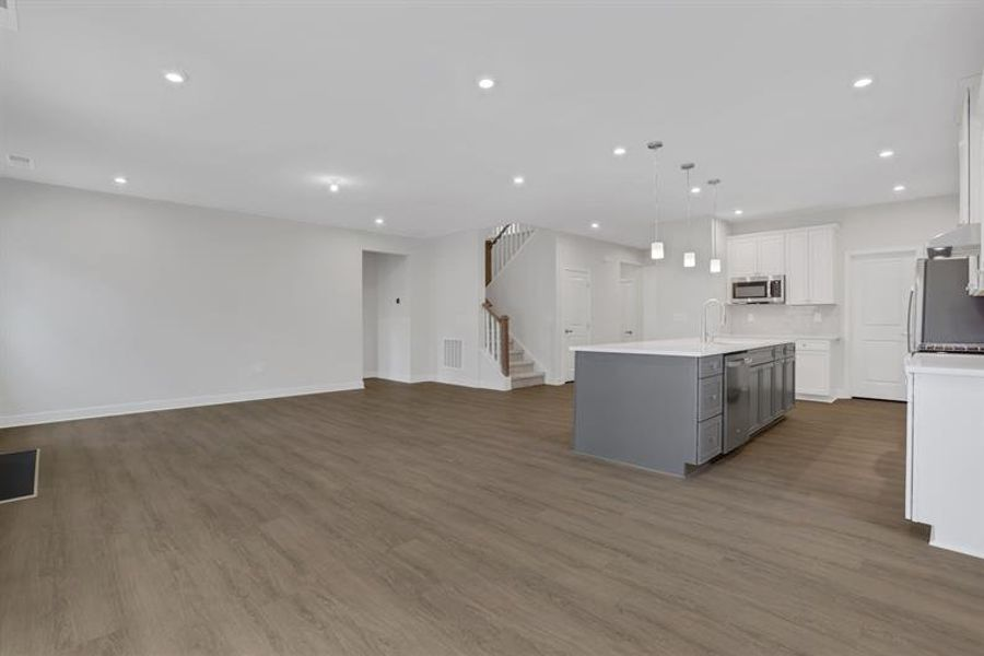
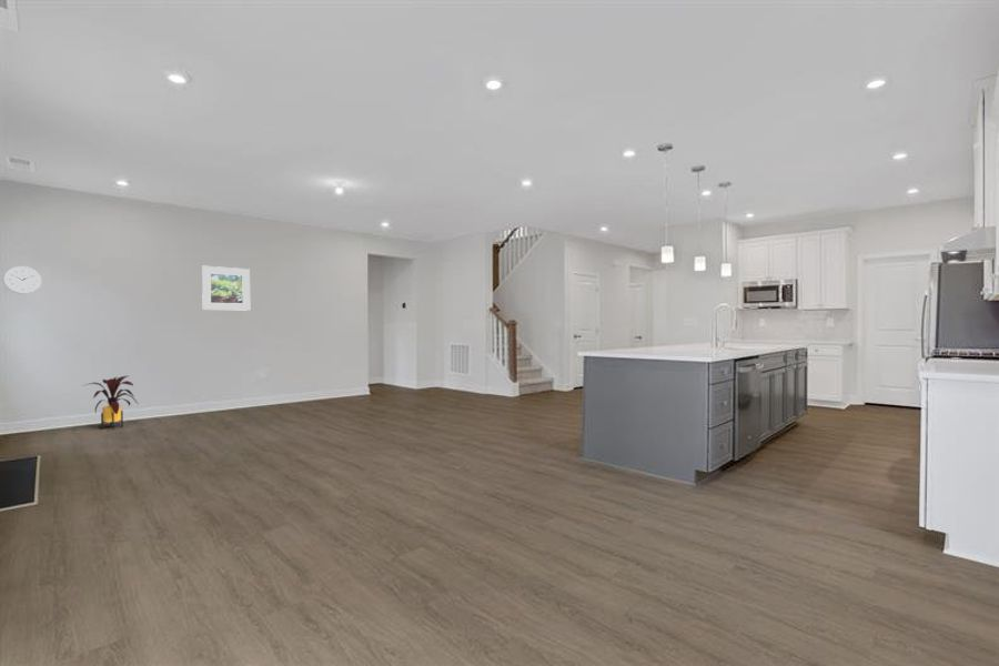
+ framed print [201,265,251,312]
+ wall clock [2,265,43,295]
+ house plant [81,374,140,431]
